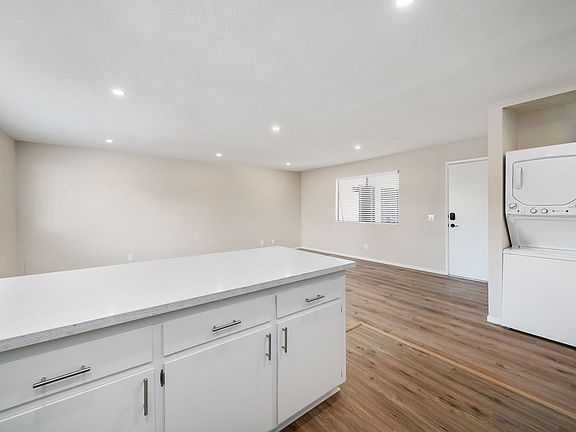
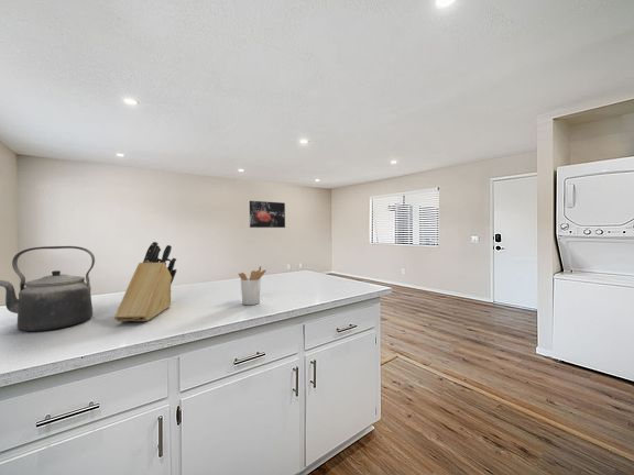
+ utensil holder [238,265,267,306]
+ wall art [249,200,286,229]
+ knife block [113,241,177,323]
+ kettle [0,245,96,332]
